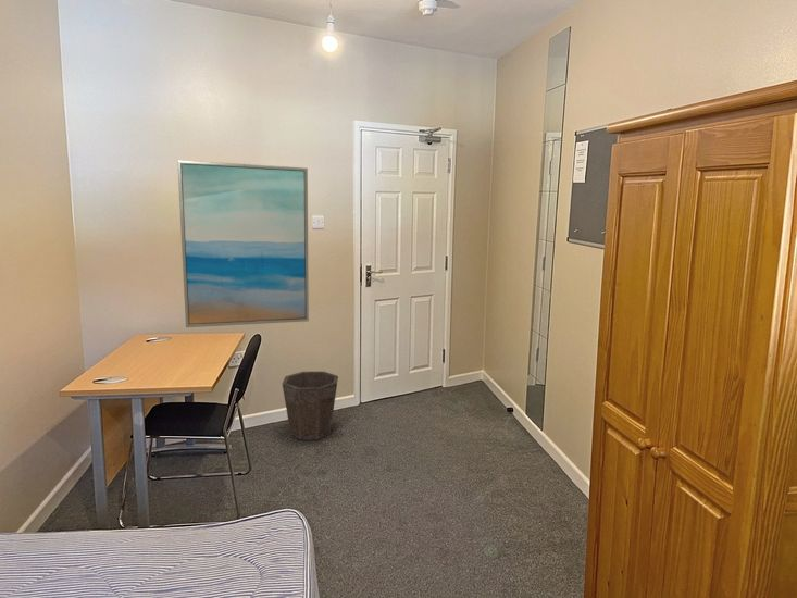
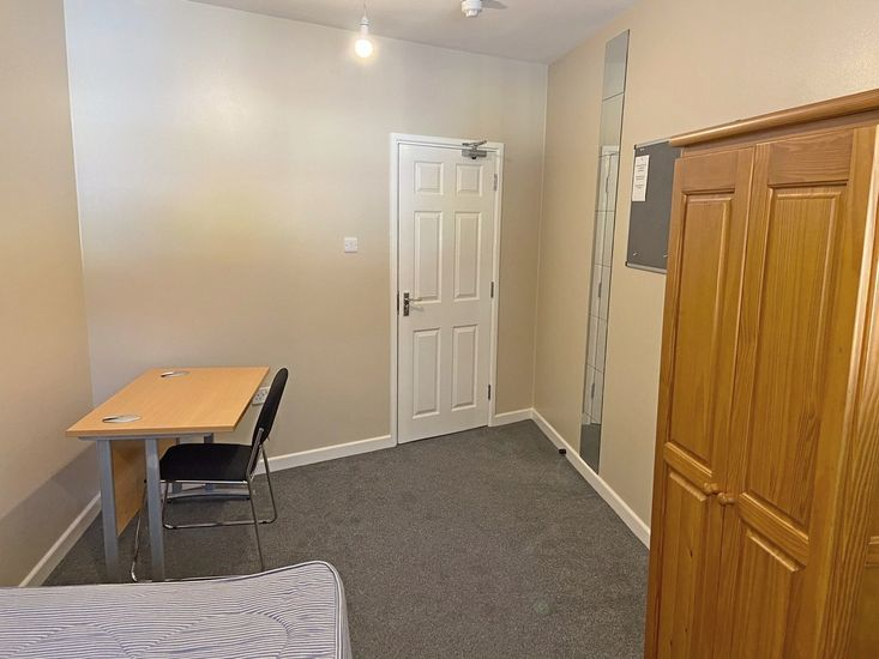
- wall art [176,159,310,328]
- waste bin [282,371,339,441]
